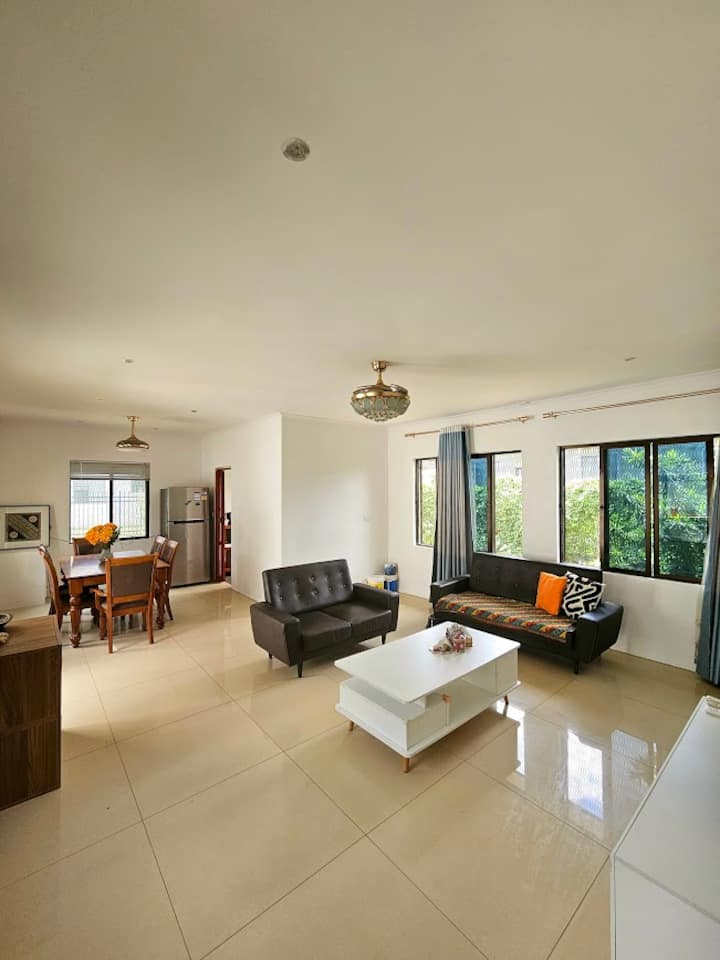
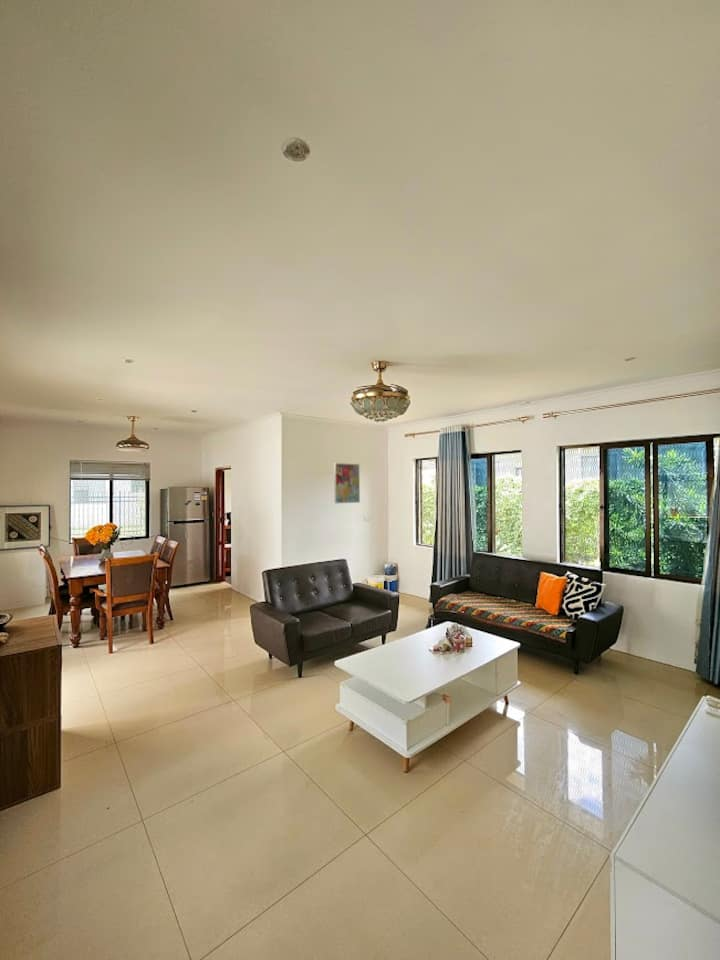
+ wall art [333,462,361,505]
